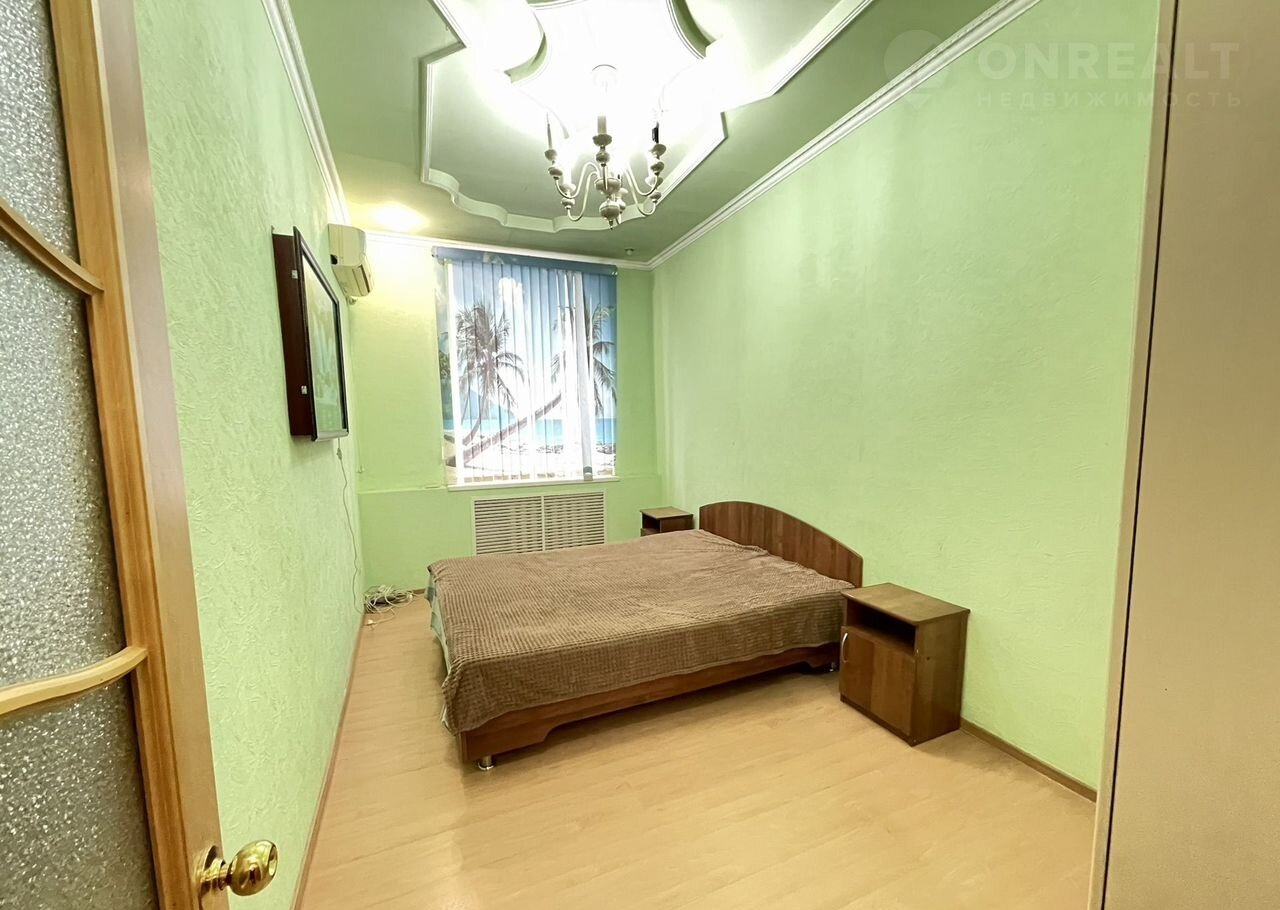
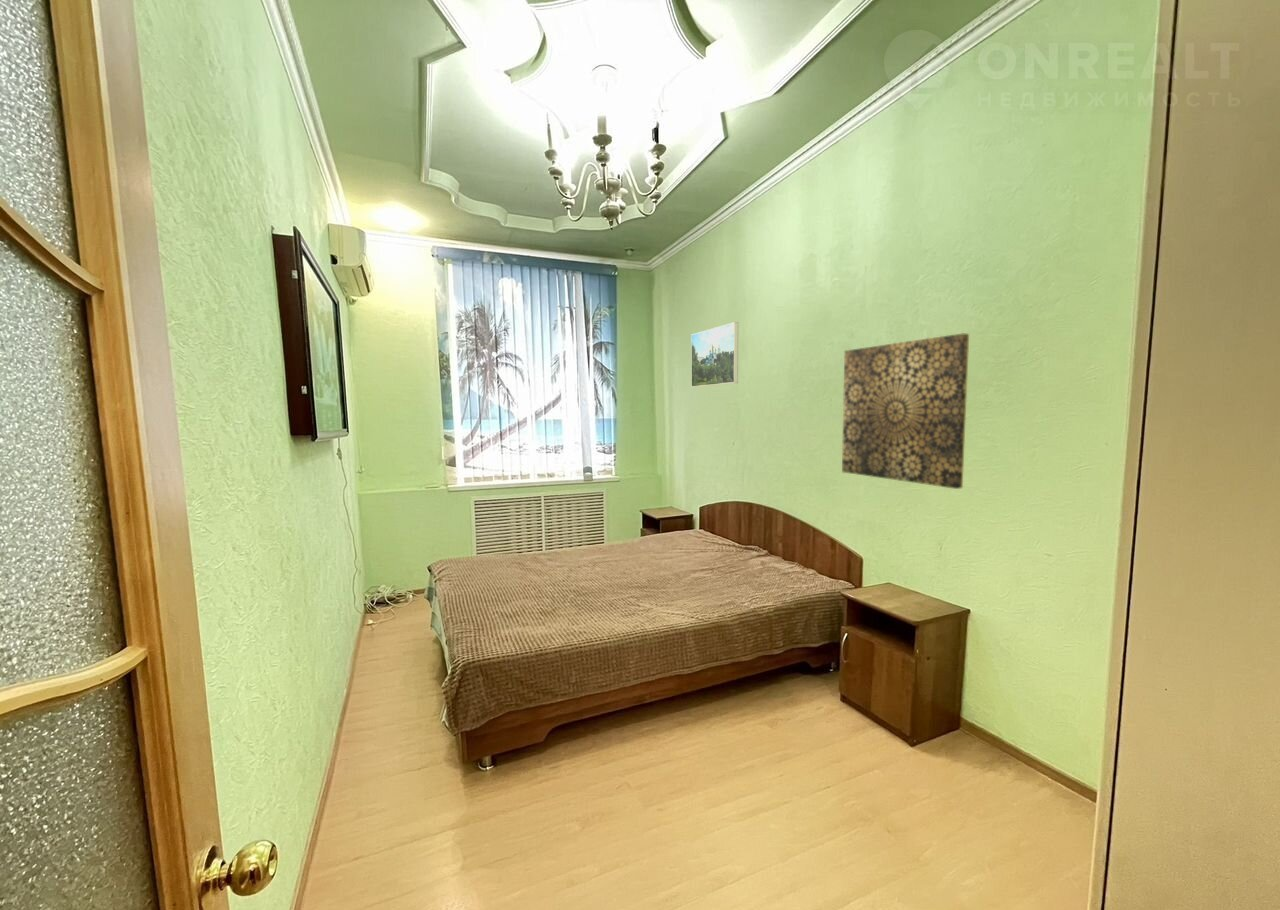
+ wall art [841,333,970,490]
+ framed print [690,321,739,388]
